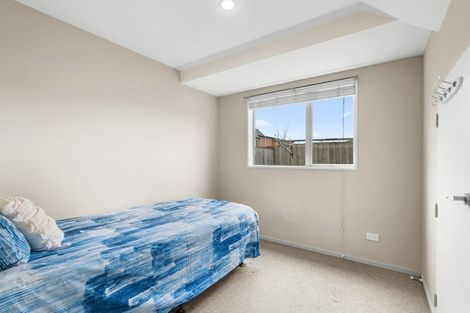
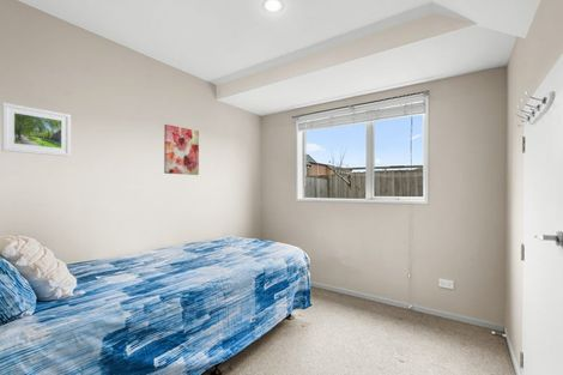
+ wall art [163,123,200,176]
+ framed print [1,102,72,158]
